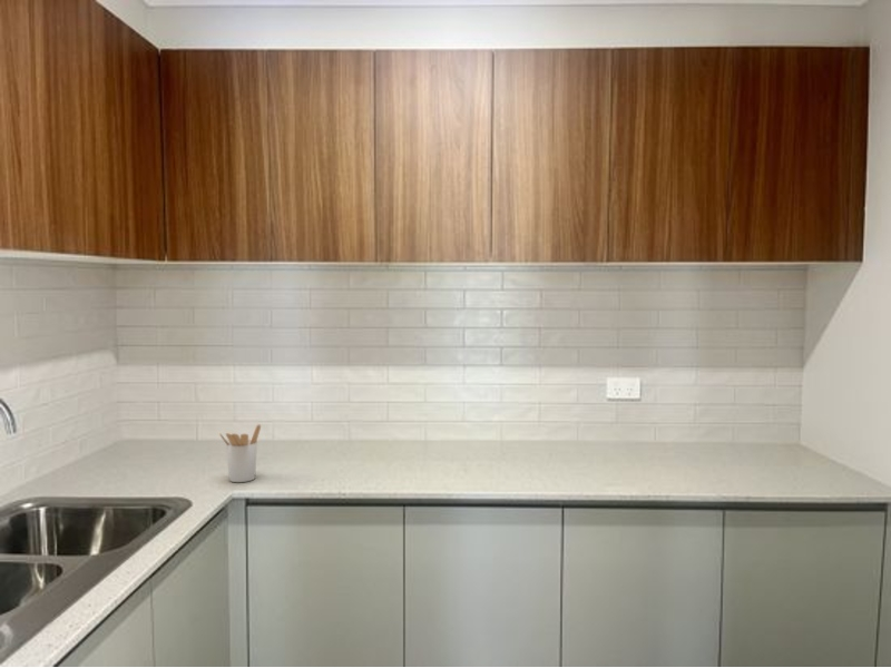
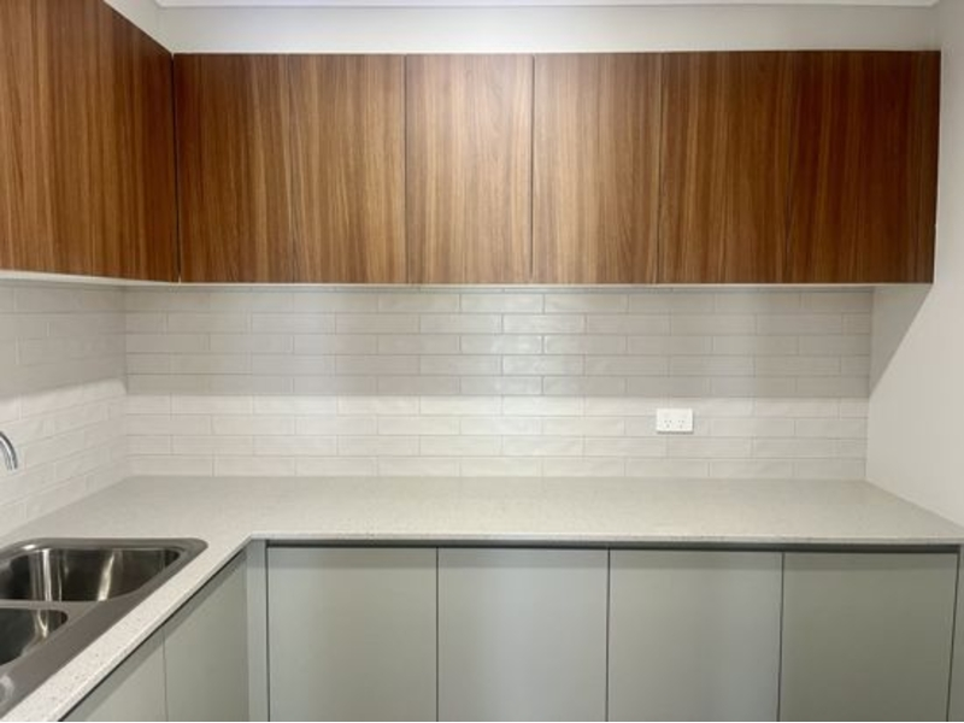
- utensil holder [218,423,262,483]
